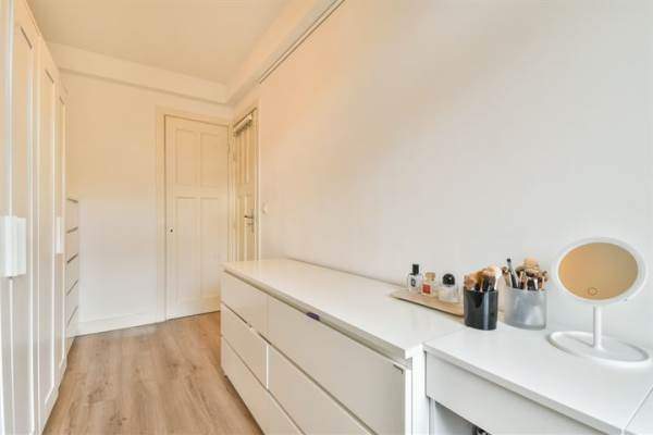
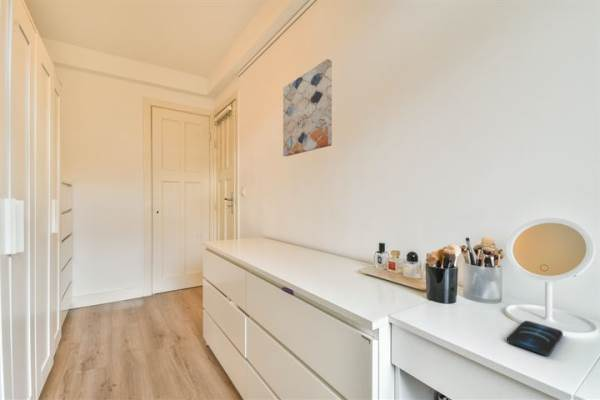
+ smartphone [506,320,564,357]
+ wall art [282,58,333,157]
